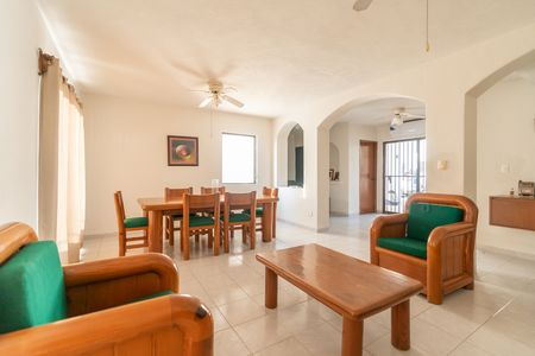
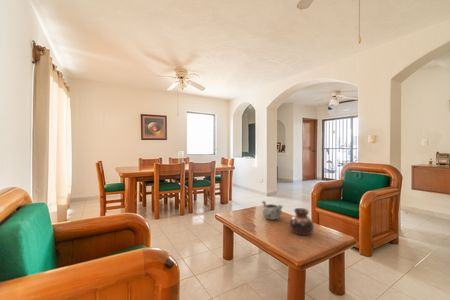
+ vase [289,207,315,236]
+ decorative bowl [261,200,284,221]
